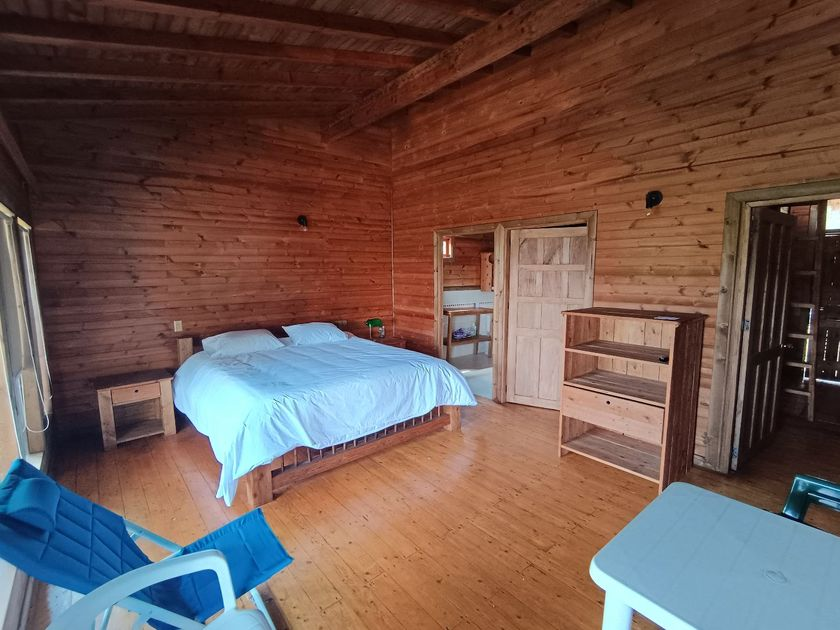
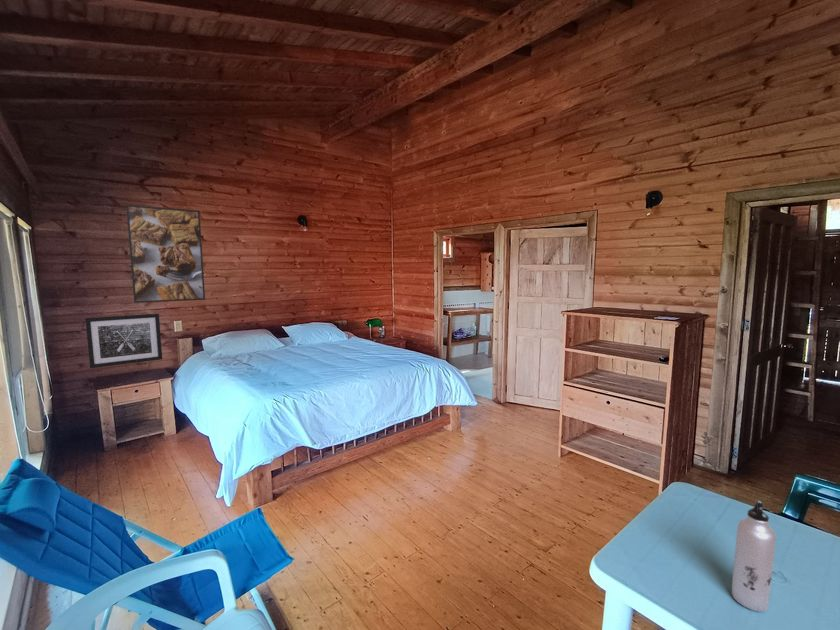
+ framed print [125,204,206,304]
+ water bottle [731,499,777,613]
+ wall art [84,313,163,369]
